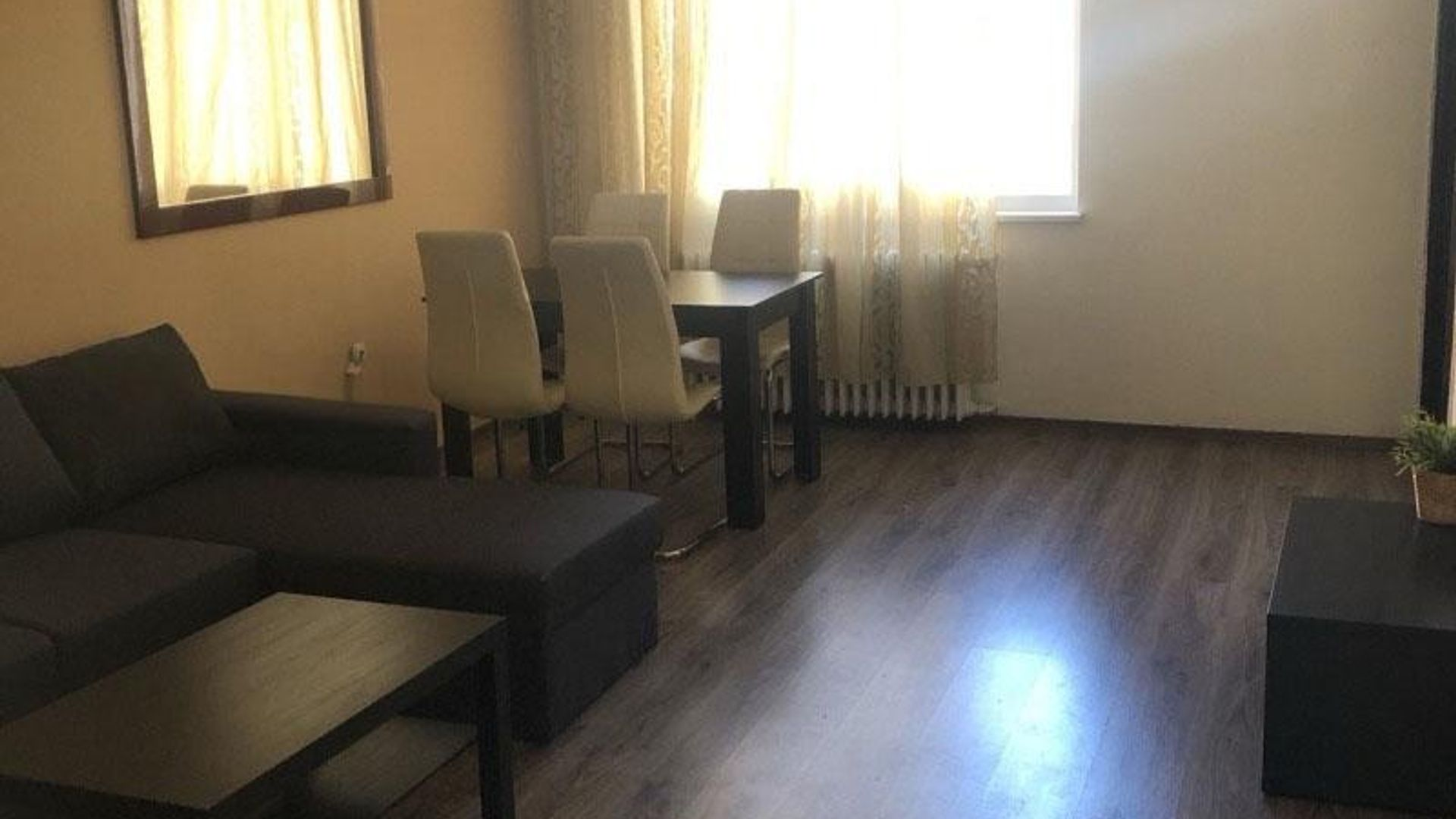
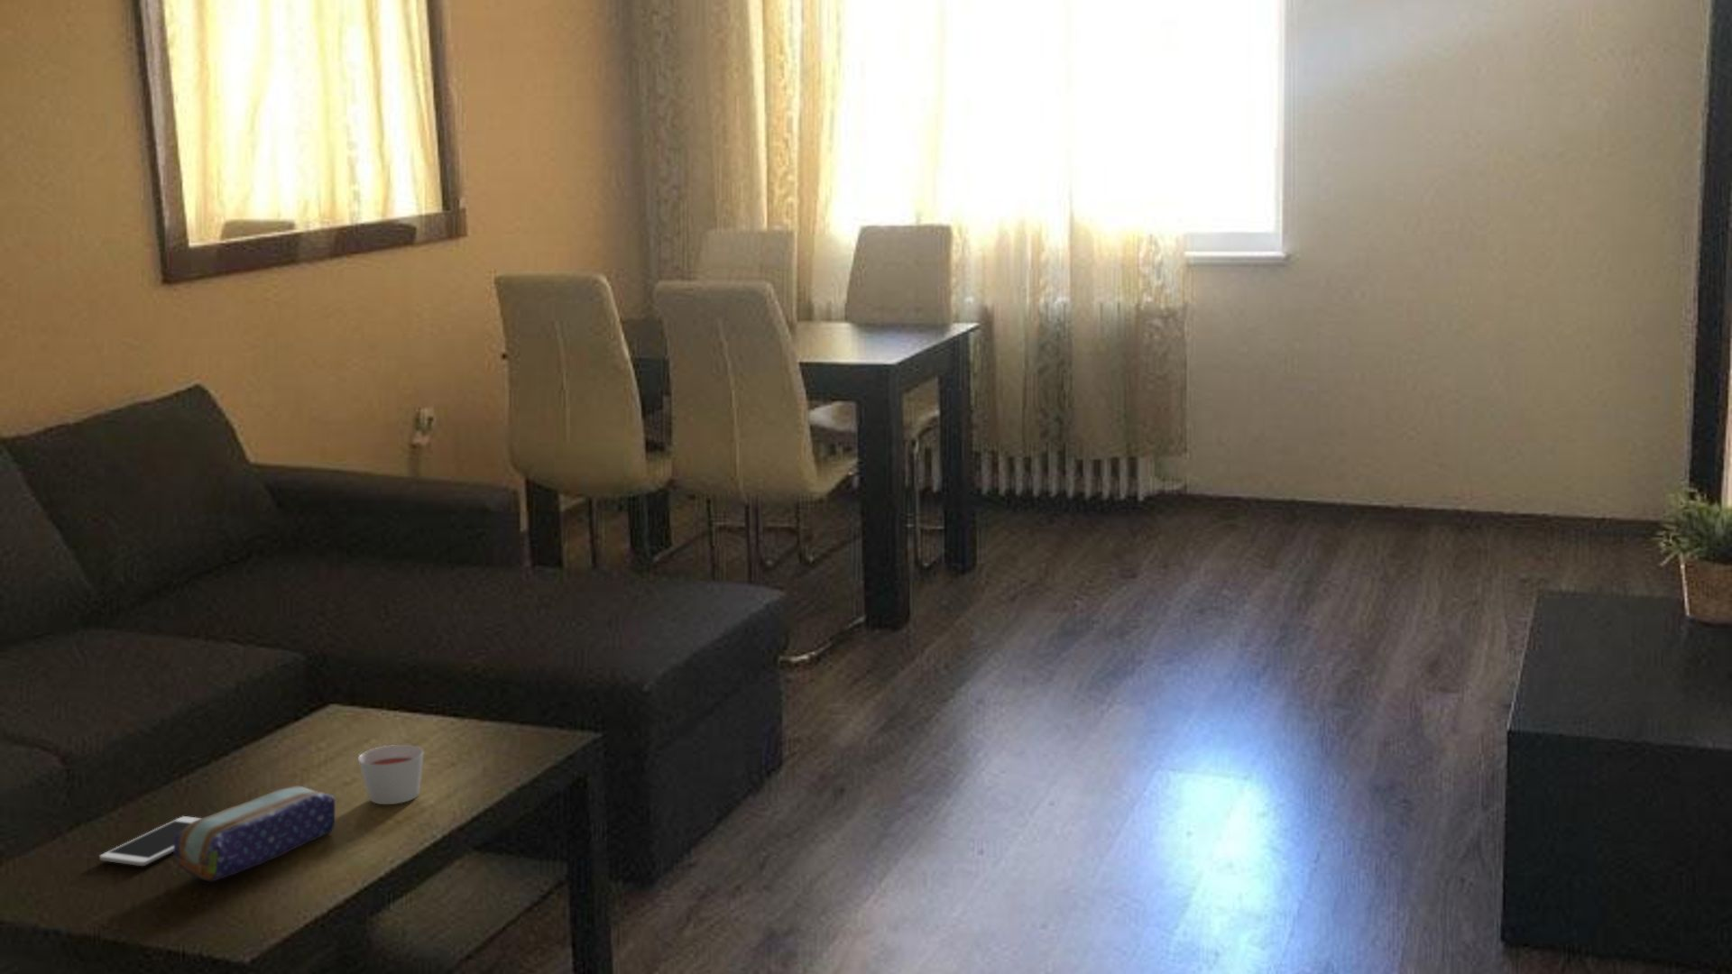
+ candle [357,744,423,805]
+ pencil case [174,786,335,882]
+ cell phone [99,816,202,867]
